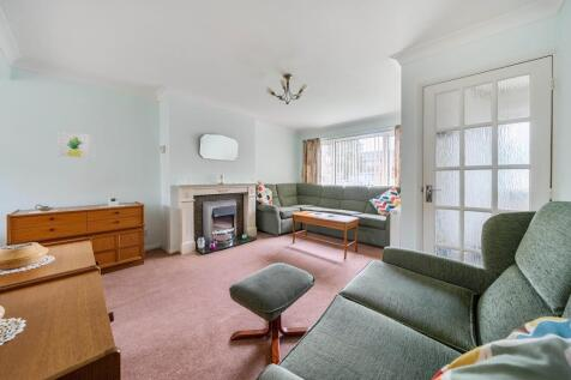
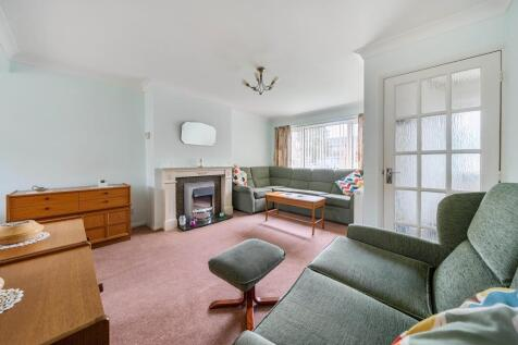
- wall art [56,129,94,159]
